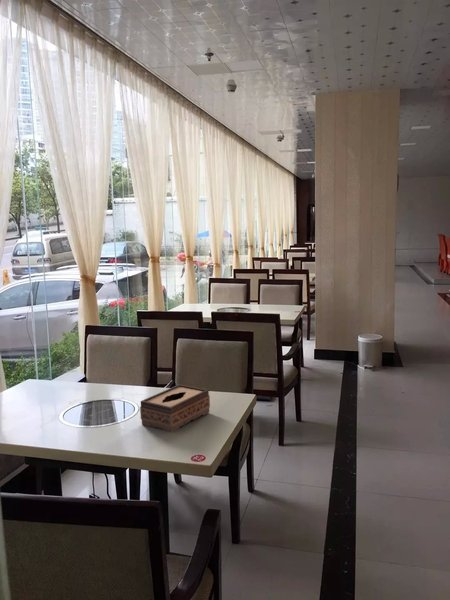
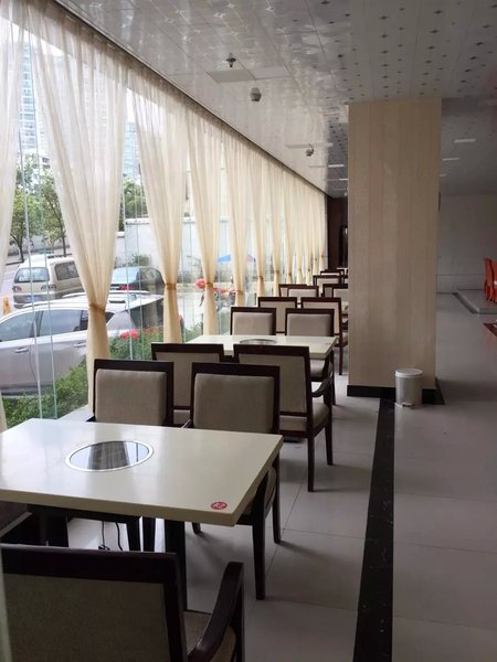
- tissue box [139,383,211,433]
